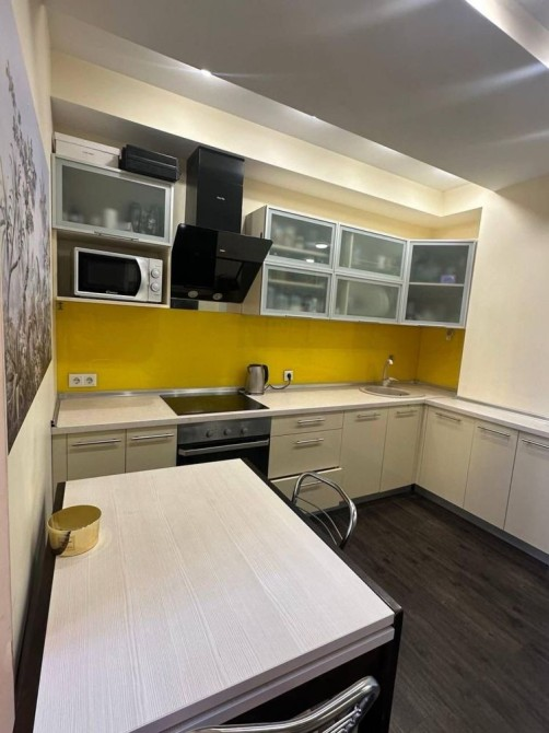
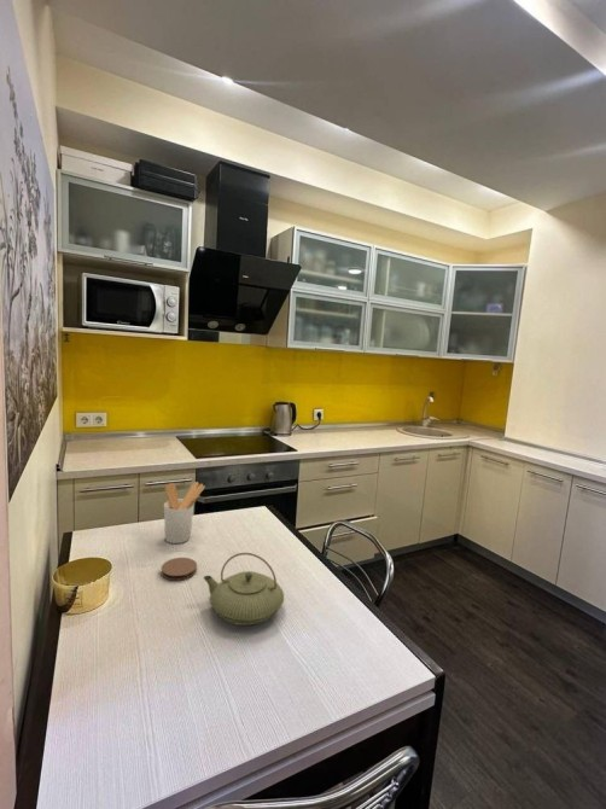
+ utensil holder [163,481,206,545]
+ teapot [203,552,285,627]
+ coaster [161,557,198,582]
